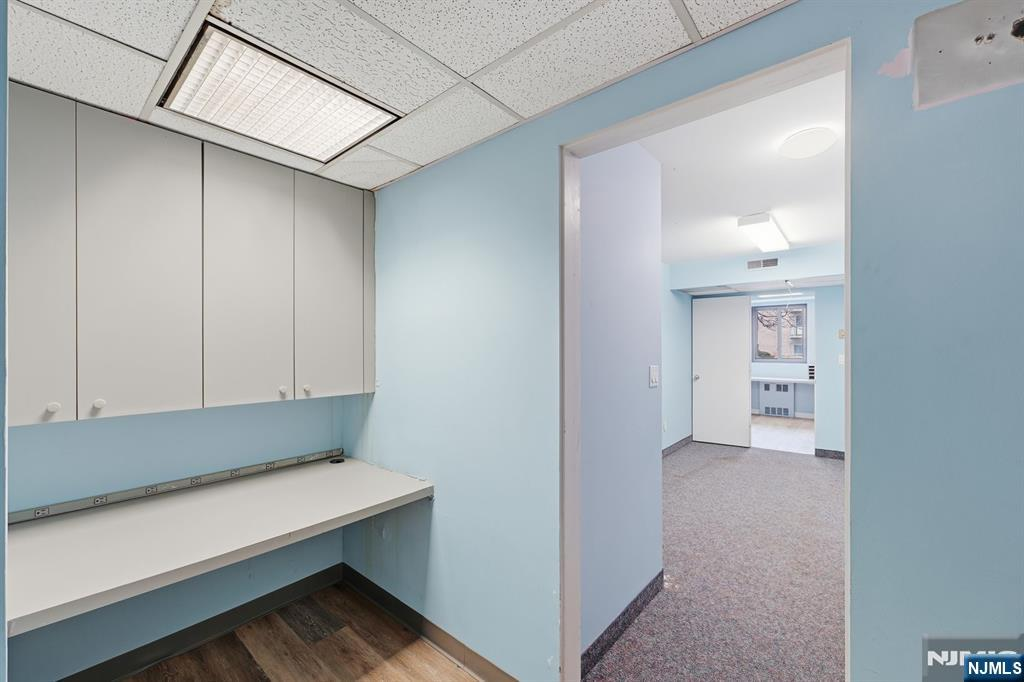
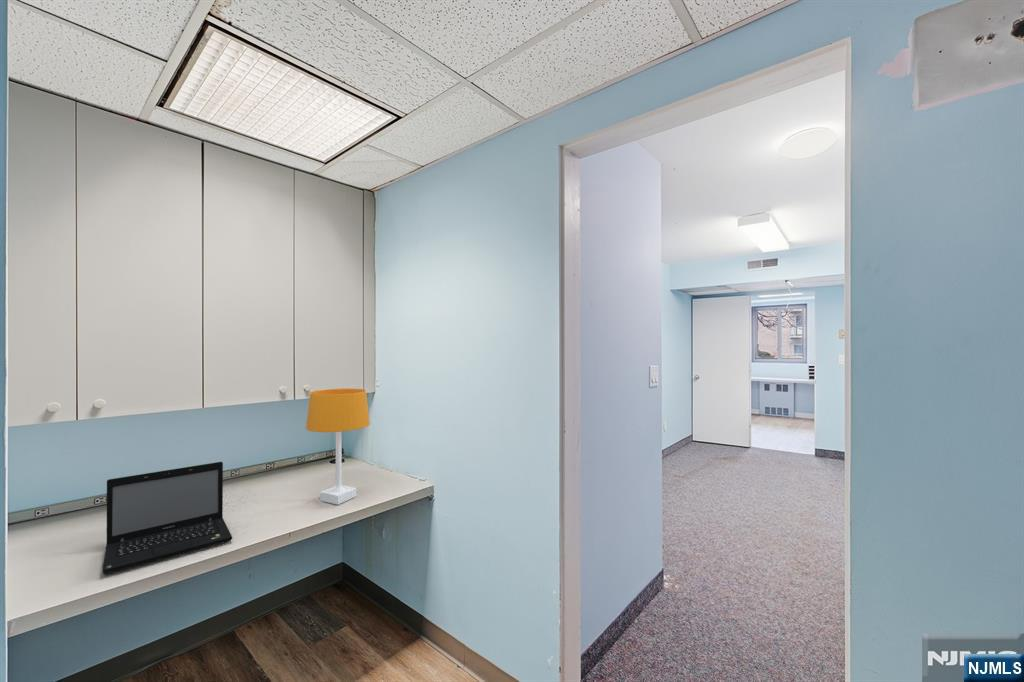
+ laptop [102,461,233,575]
+ desk lamp [305,388,371,506]
